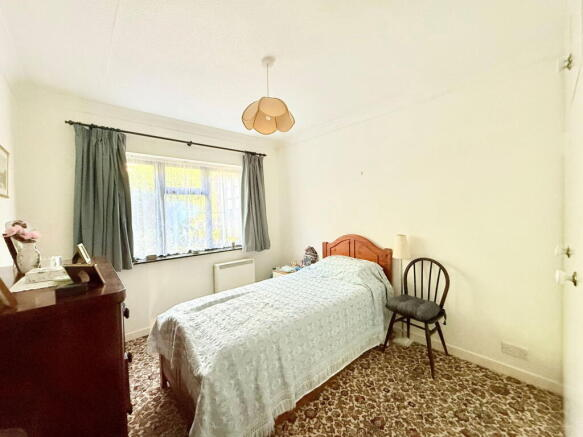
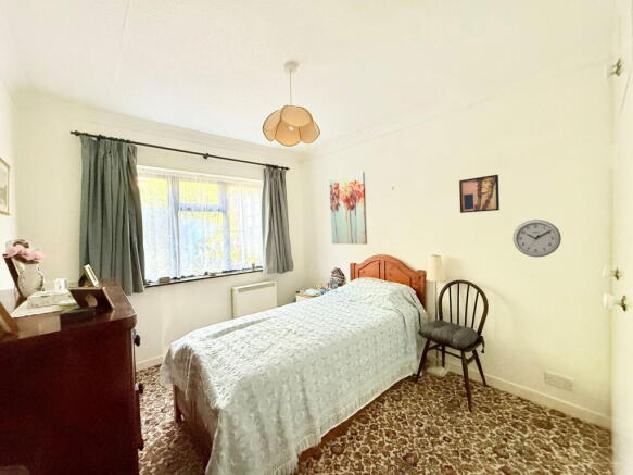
+ wall art [328,171,368,246]
+ wall clock [512,218,562,258]
+ wall art [458,174,501,214]
